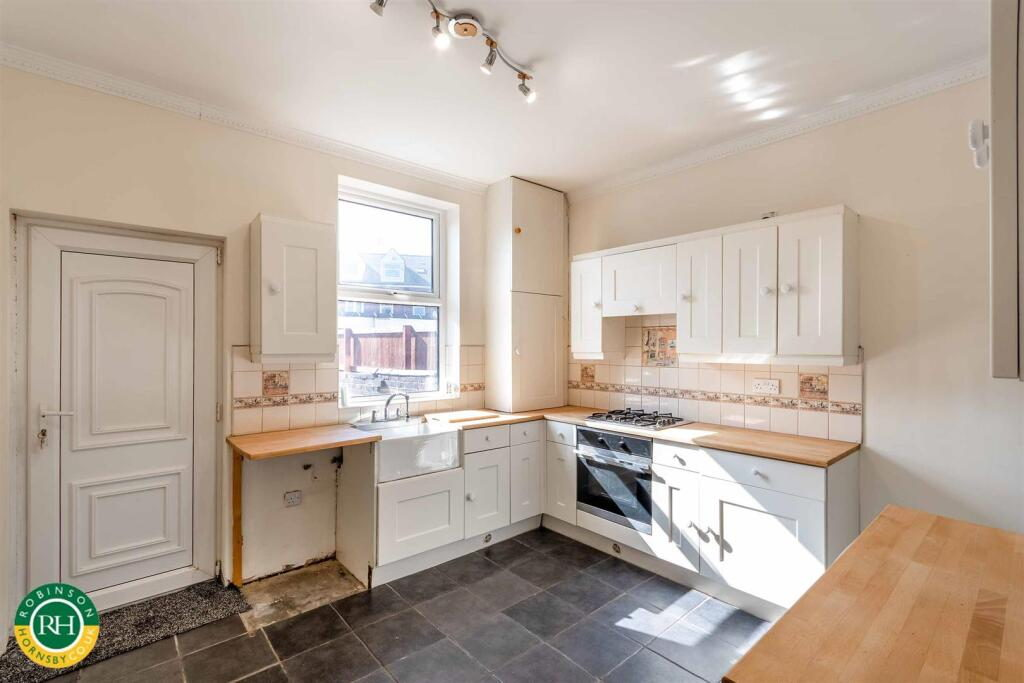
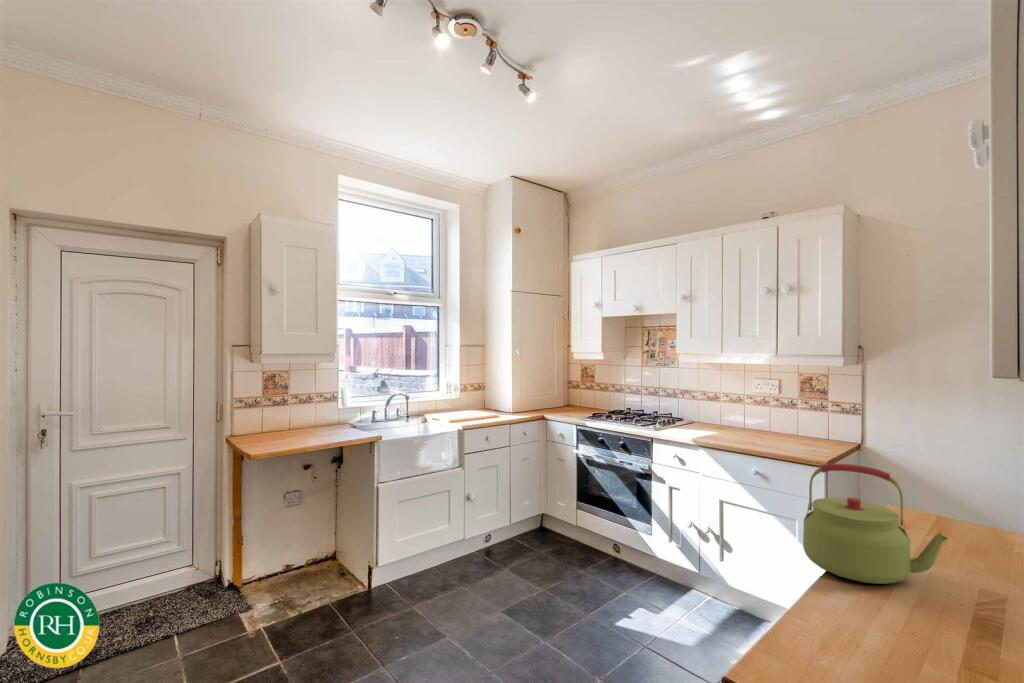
+ kettle [802,463,949,585]
